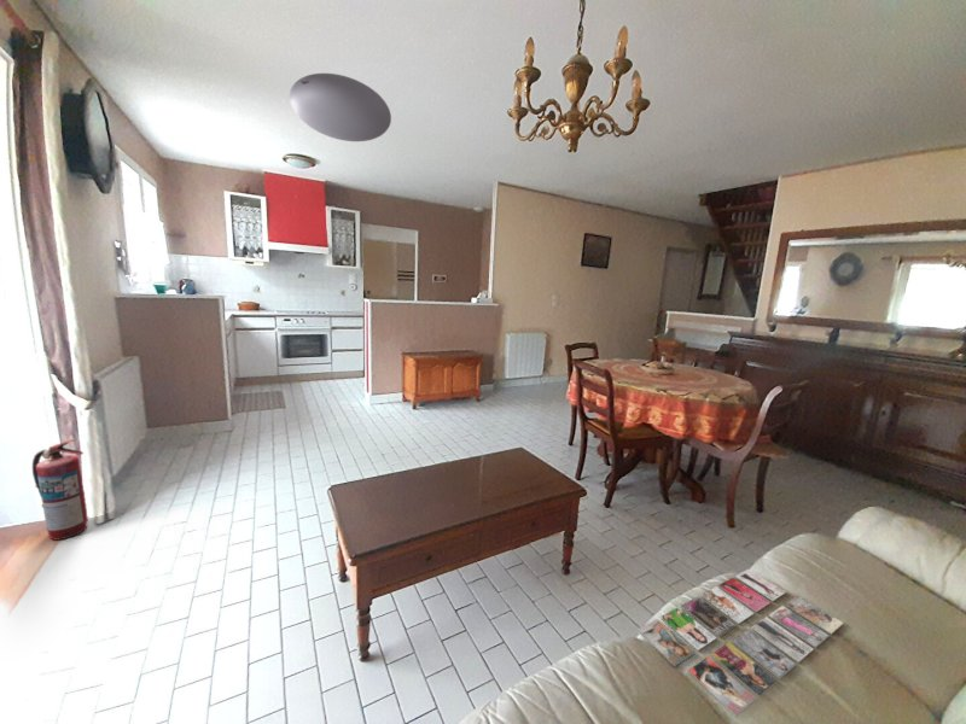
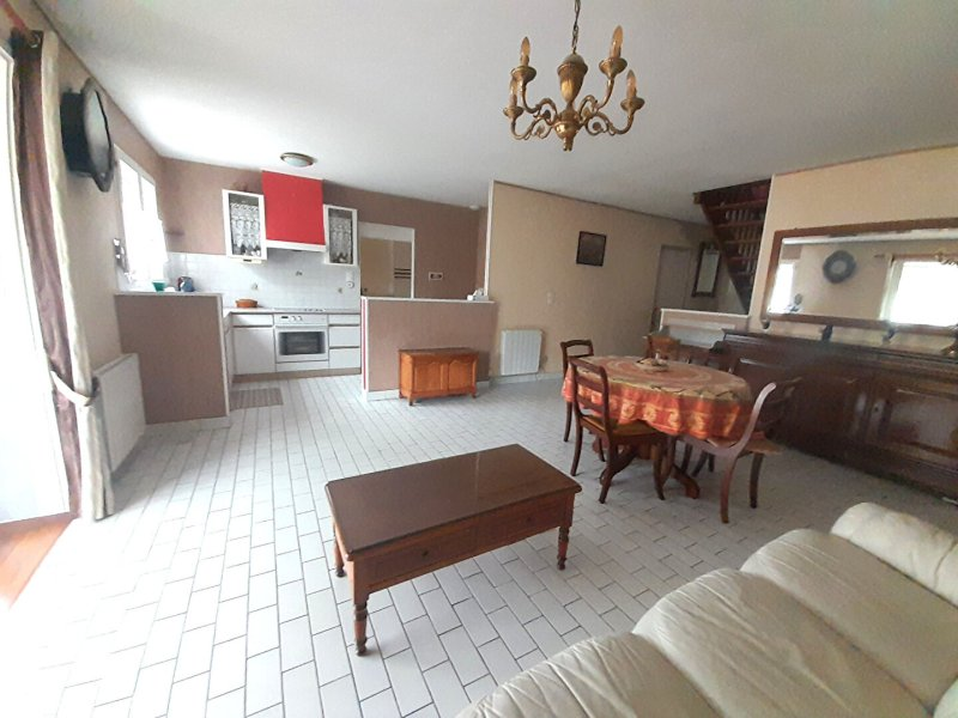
- ceiling light [289,72,392,142]
- fire extinguisher [31,438,89,542]
- magazine [636,568,845,718]
